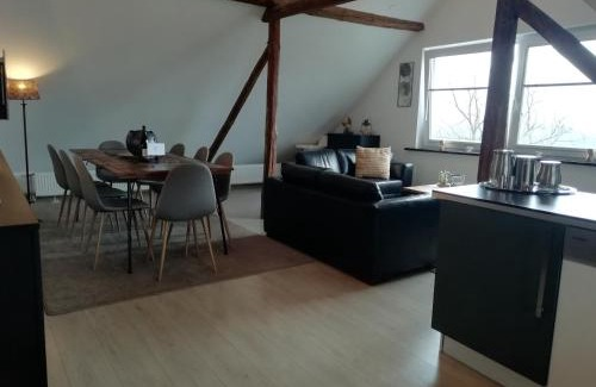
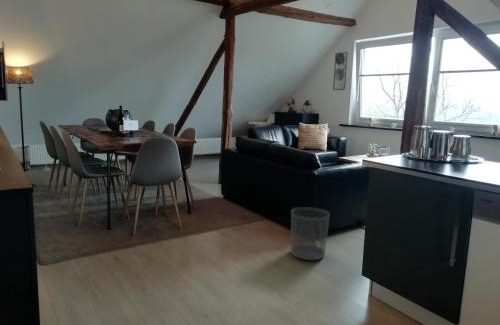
+ waste bin [290,206,330,261]
